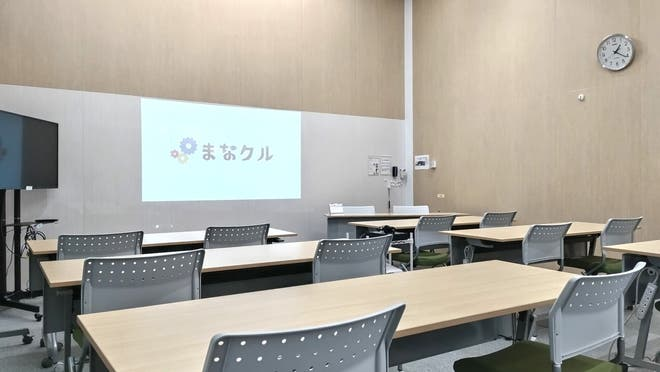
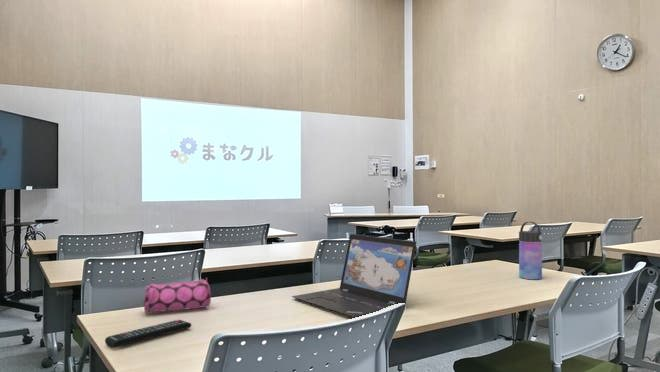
+ remote control [104,319,192,349]
+ water bottle [518,221,543,280]
+ laptop [291,233,417,319]
+ pencil case [143,277,212,314]
